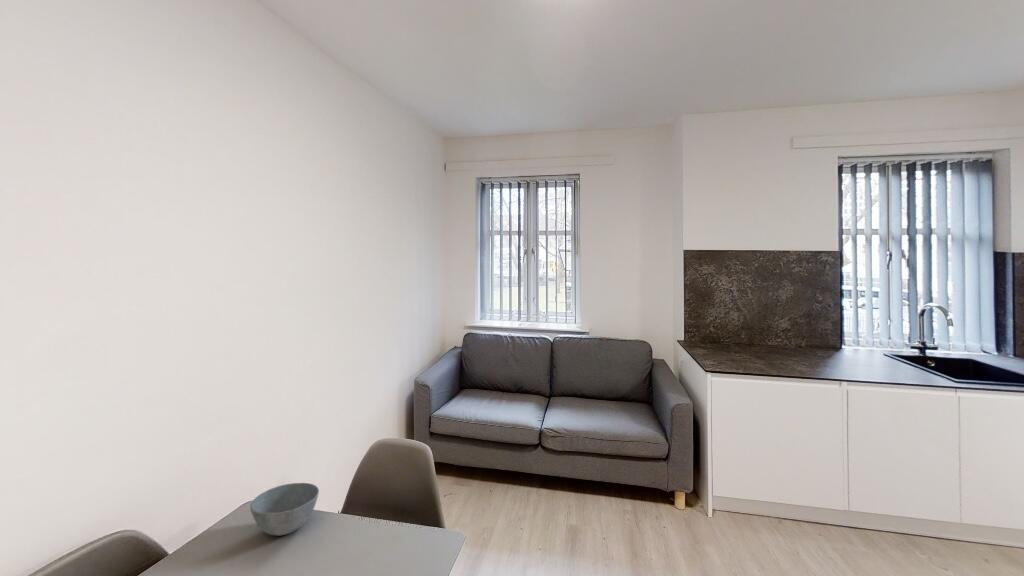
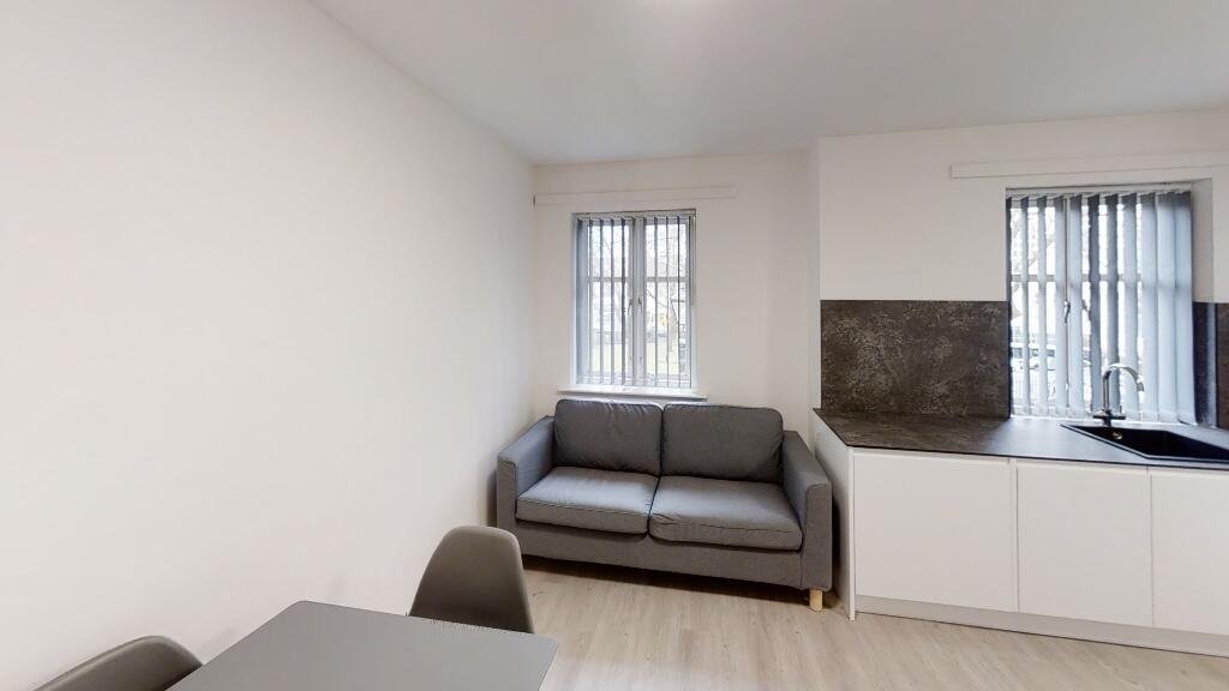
- bowl [249,482,320,537]
